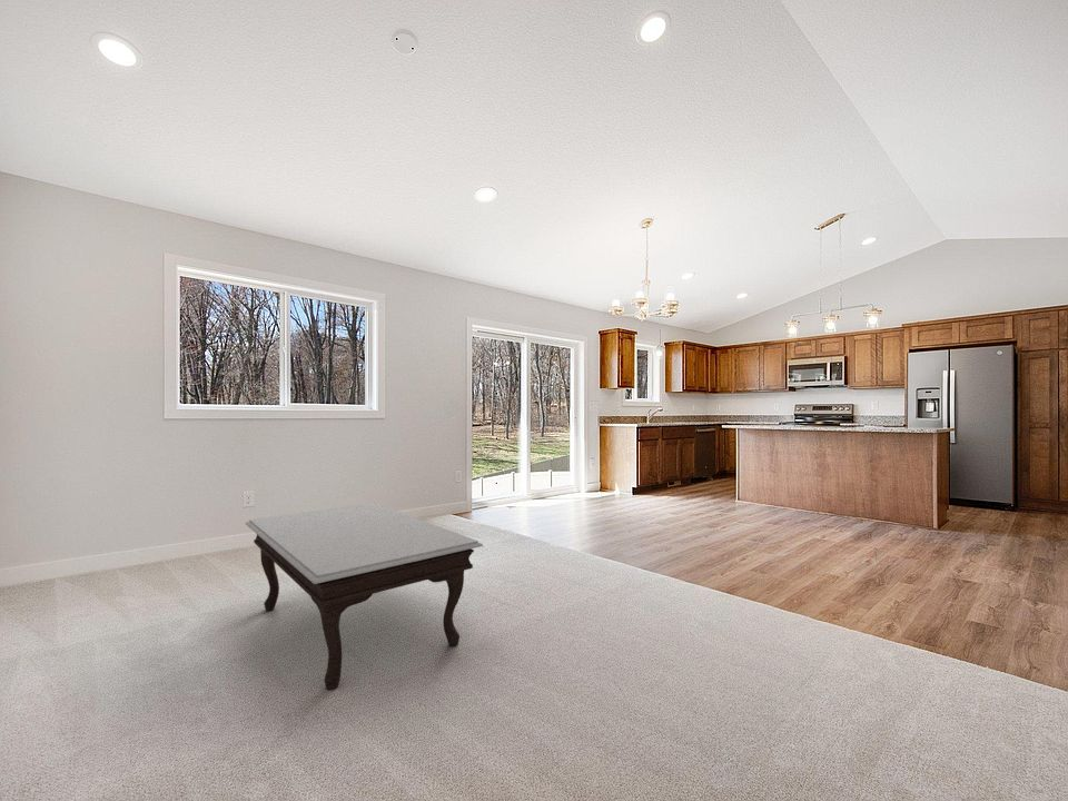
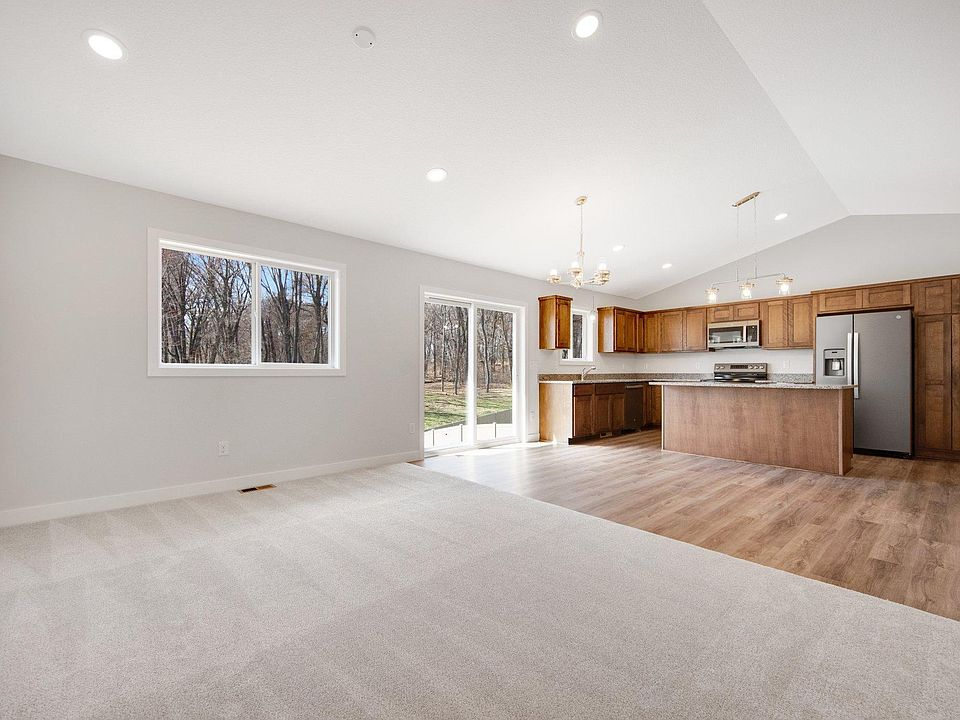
- coffee table [245,502,484,691]
